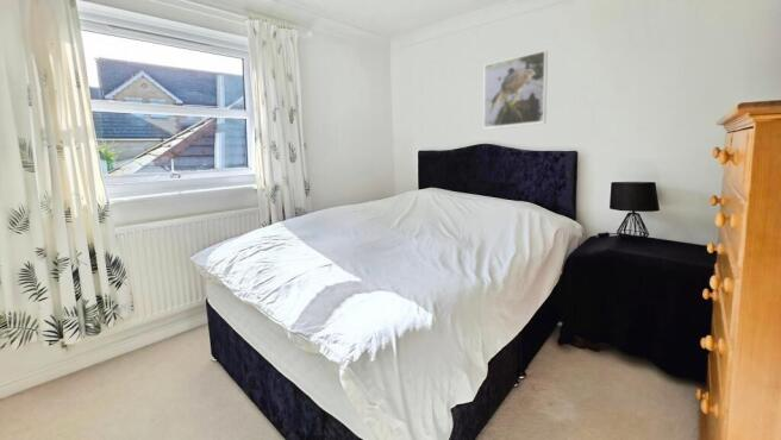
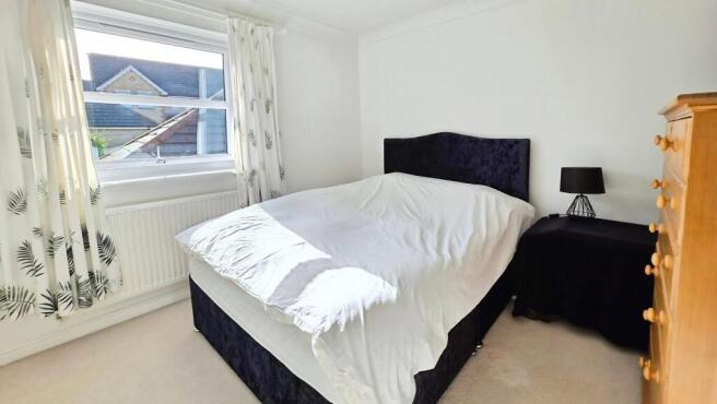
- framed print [482,50,549,131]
